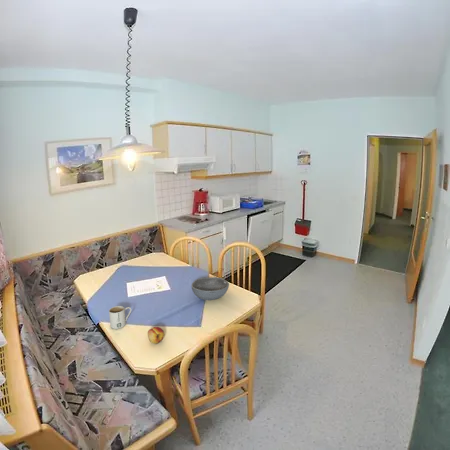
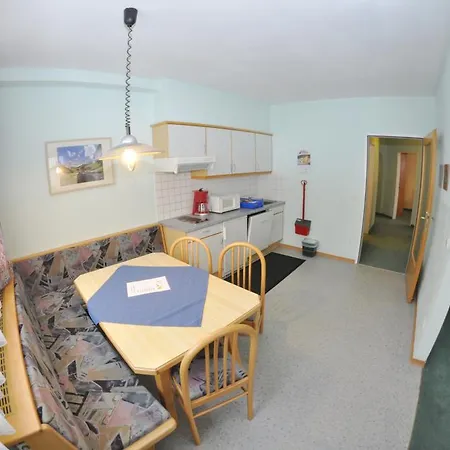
- mug [108,305,132,330]
- fruit [147,326,165,345]
- bowl [190,276,230,301]
